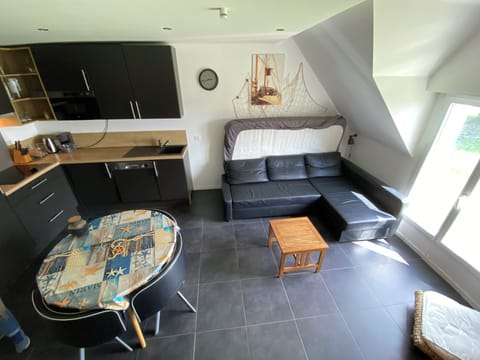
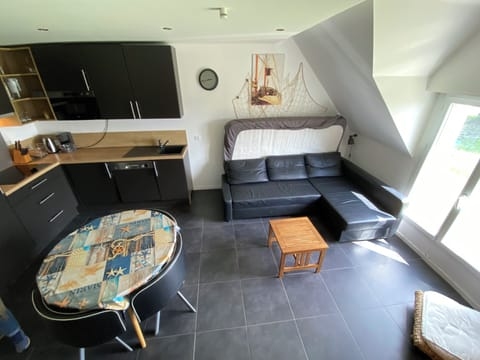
- jar [67,215,90,238]
